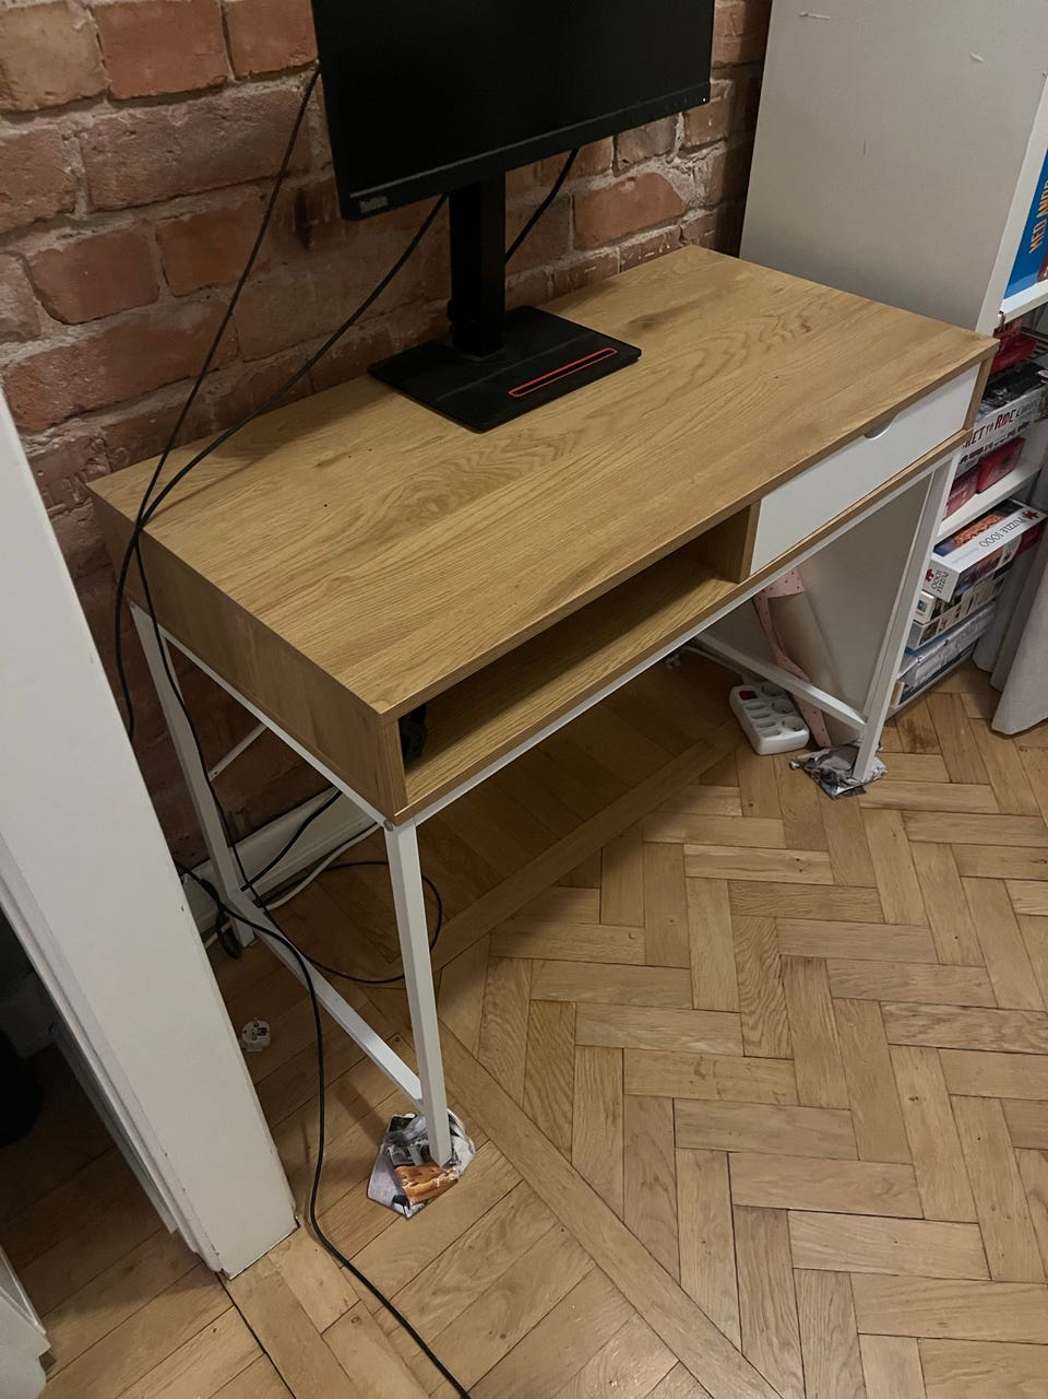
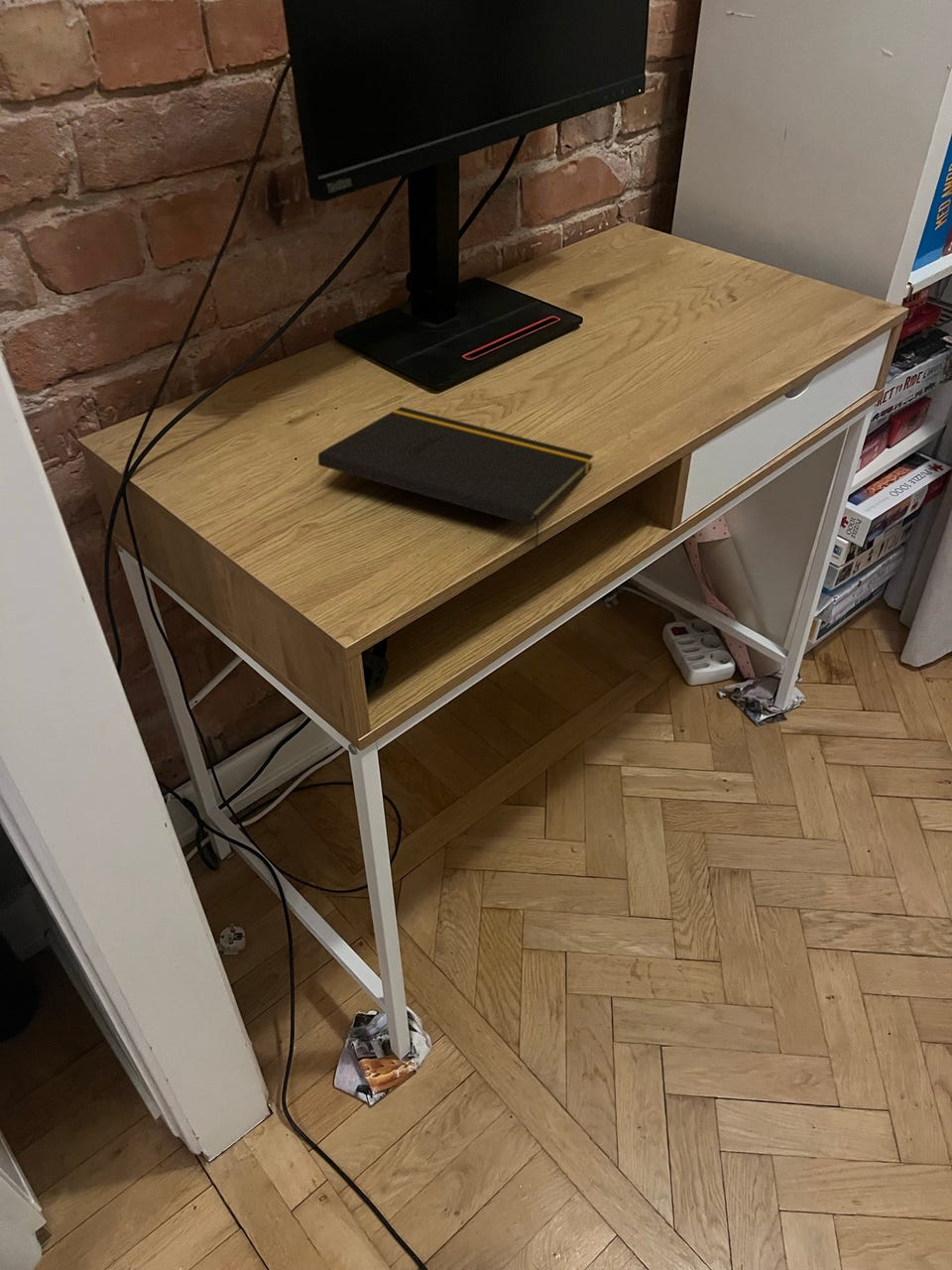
+ notepad [317,406,594,554]
